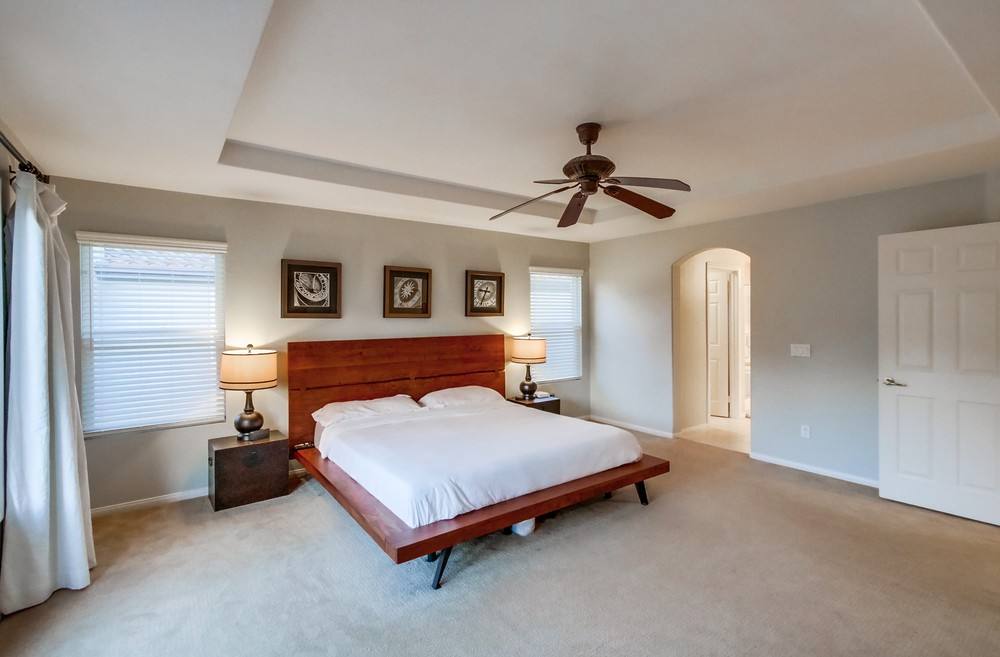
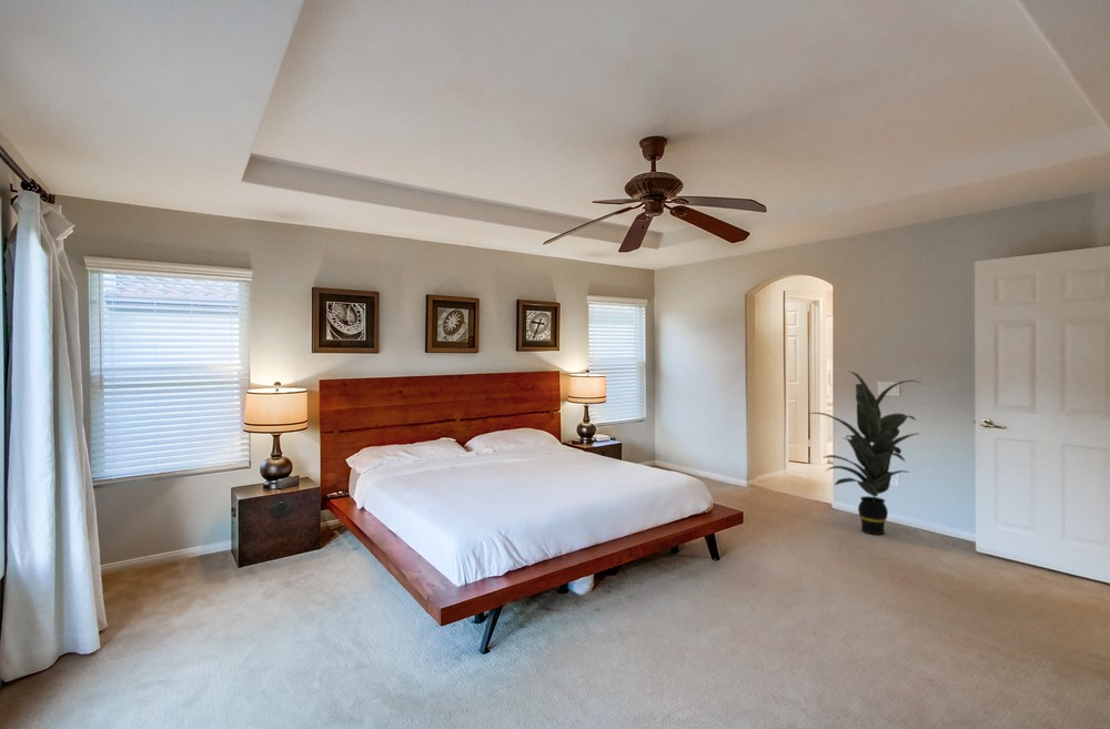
+ indoor plant [809,371,922,536]
